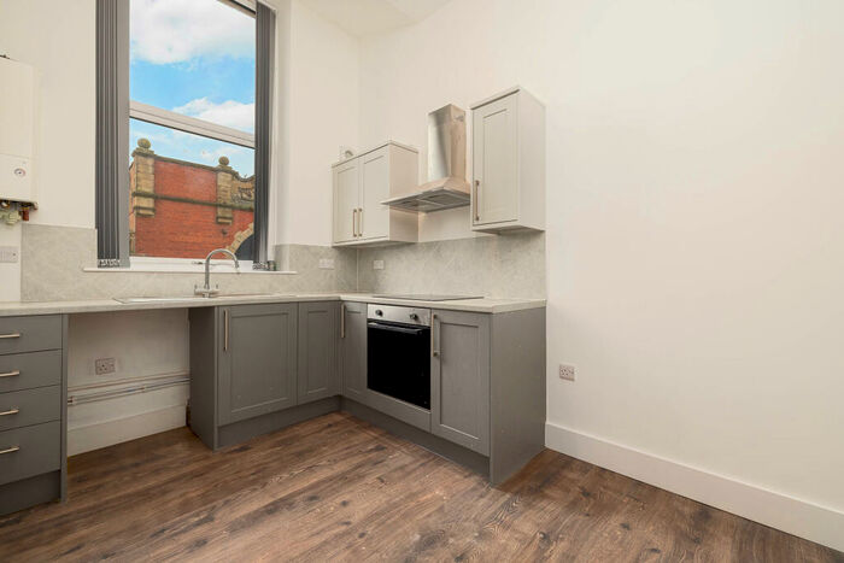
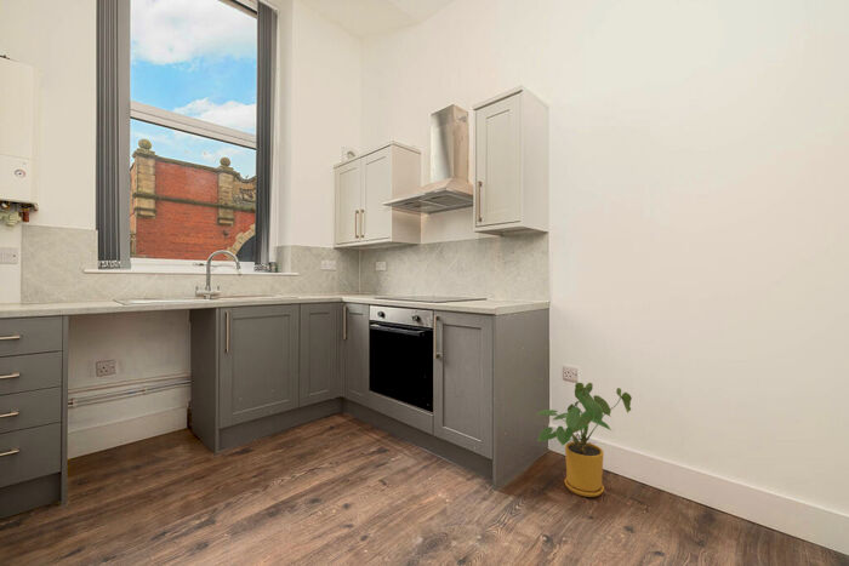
+ house plant [537,382,633,498]
